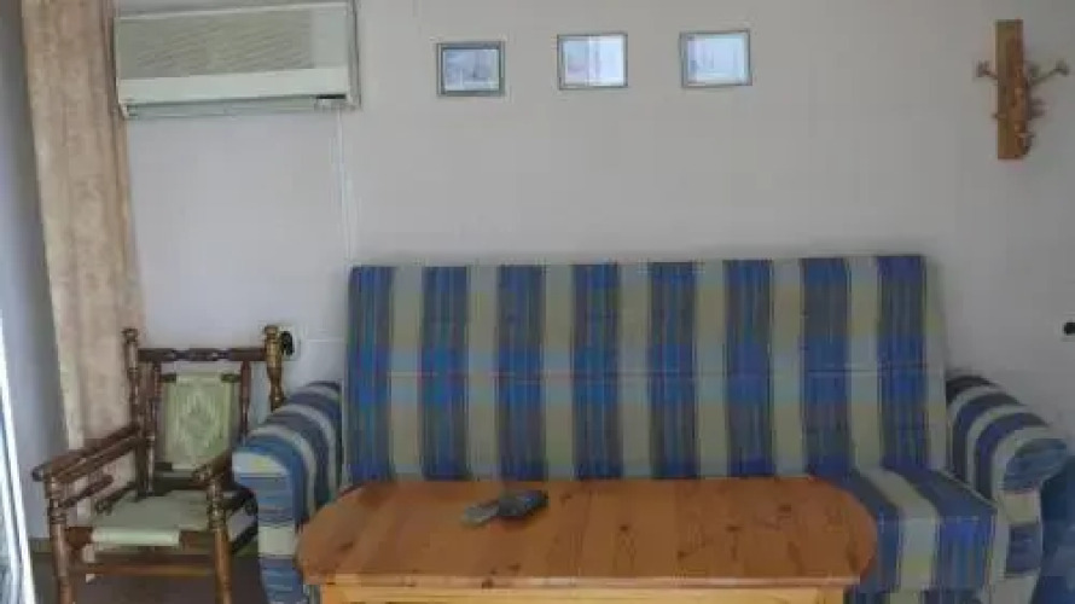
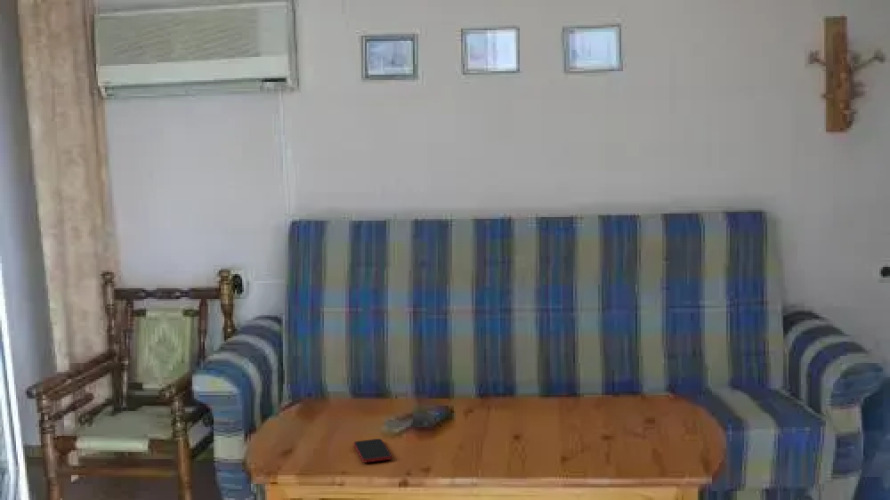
+ smartphone [353,438,393,463]
